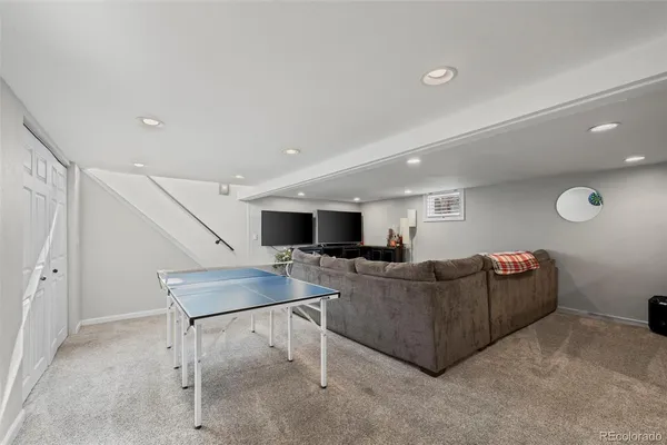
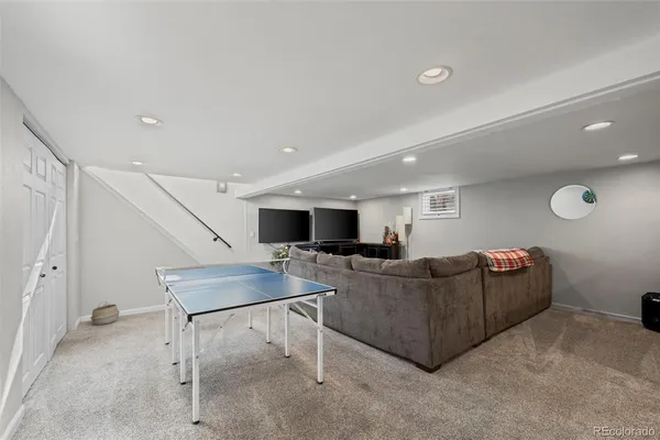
+ woven basket [89,300,121,326]
